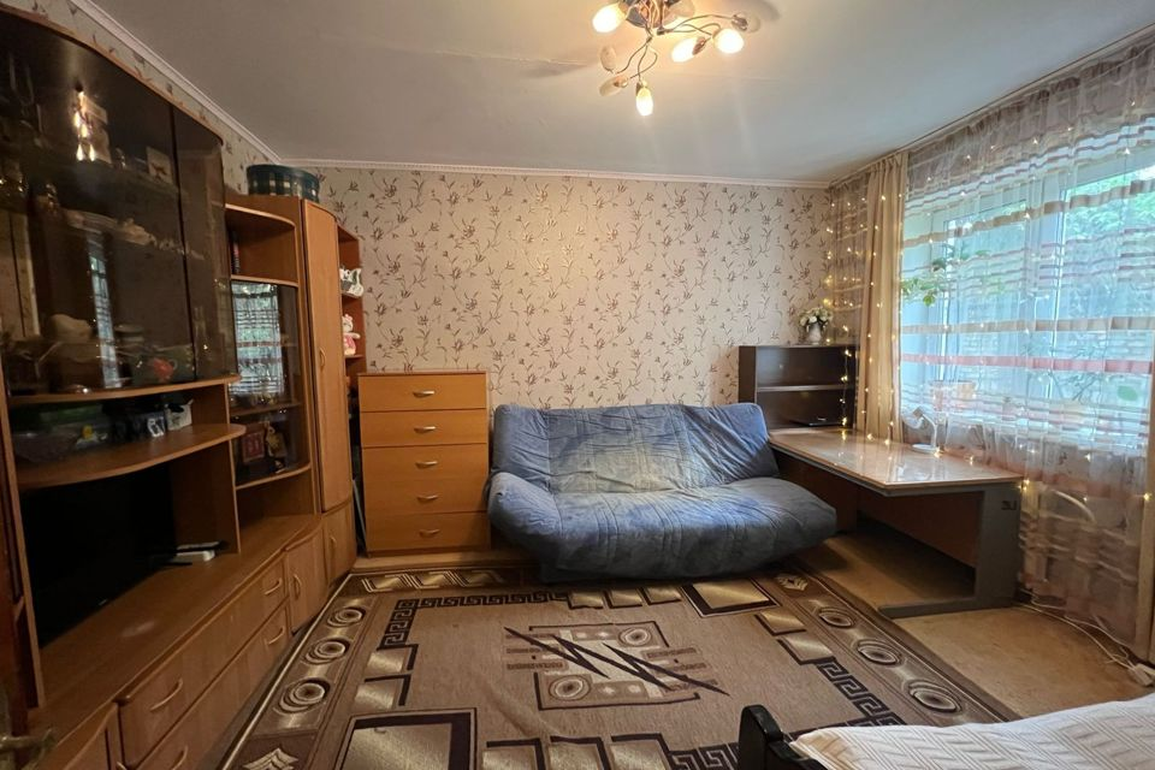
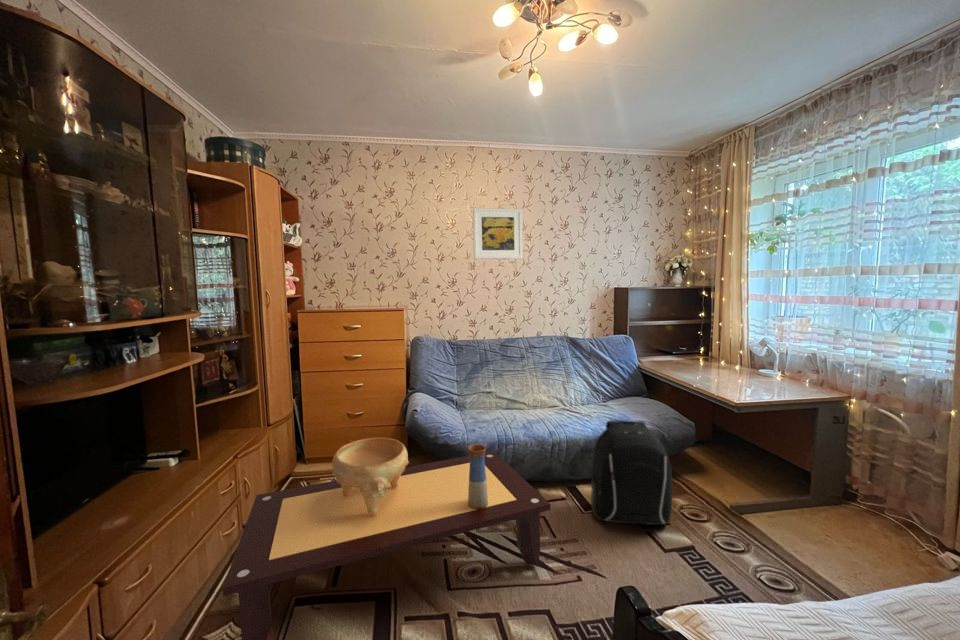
+ decorative bowl [331,437,409,516]
+ coffee table [221,450,552,640]
+ vase [467,443,488,509]
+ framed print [472,207,524,260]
+ backpack [590,419,673,526]
